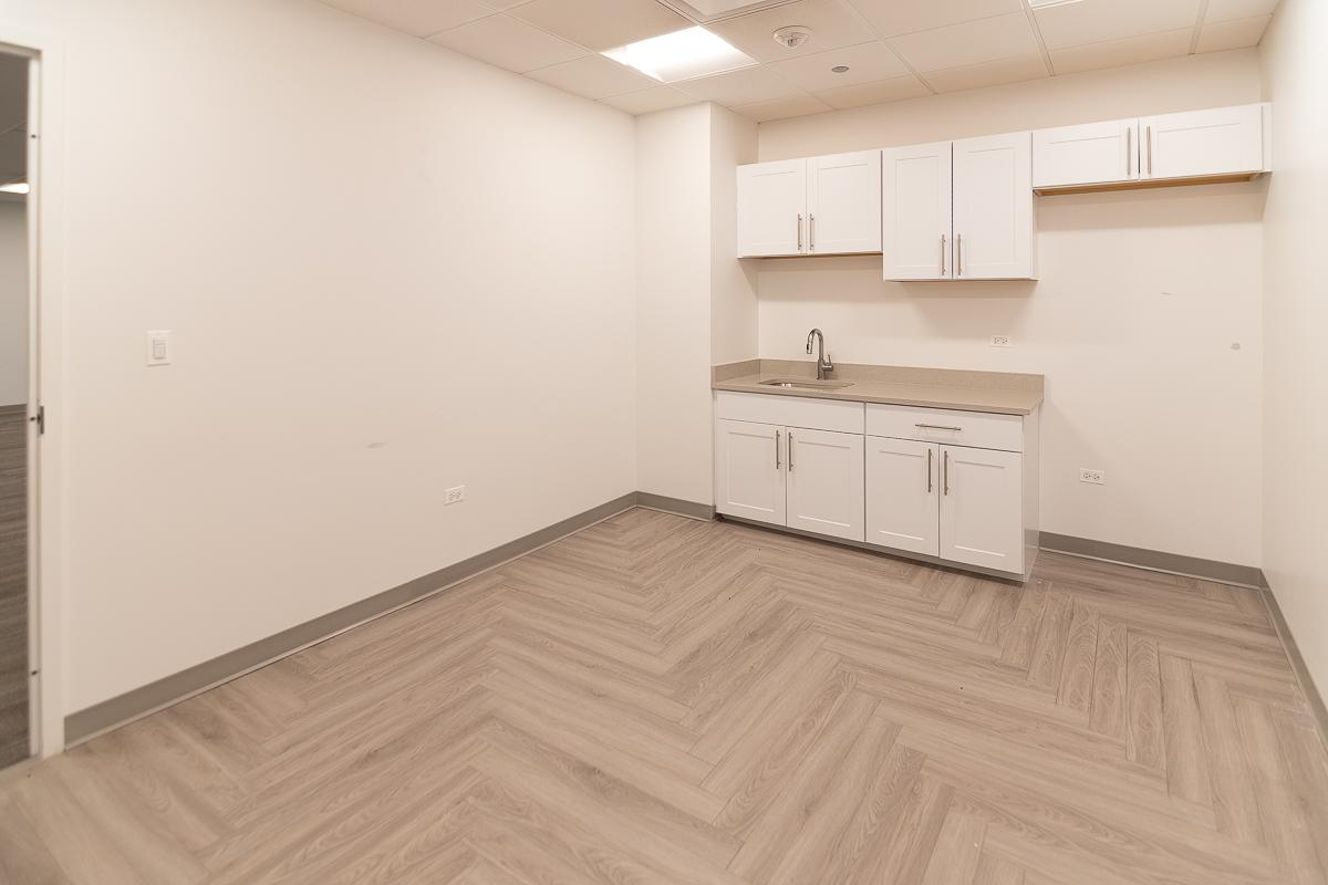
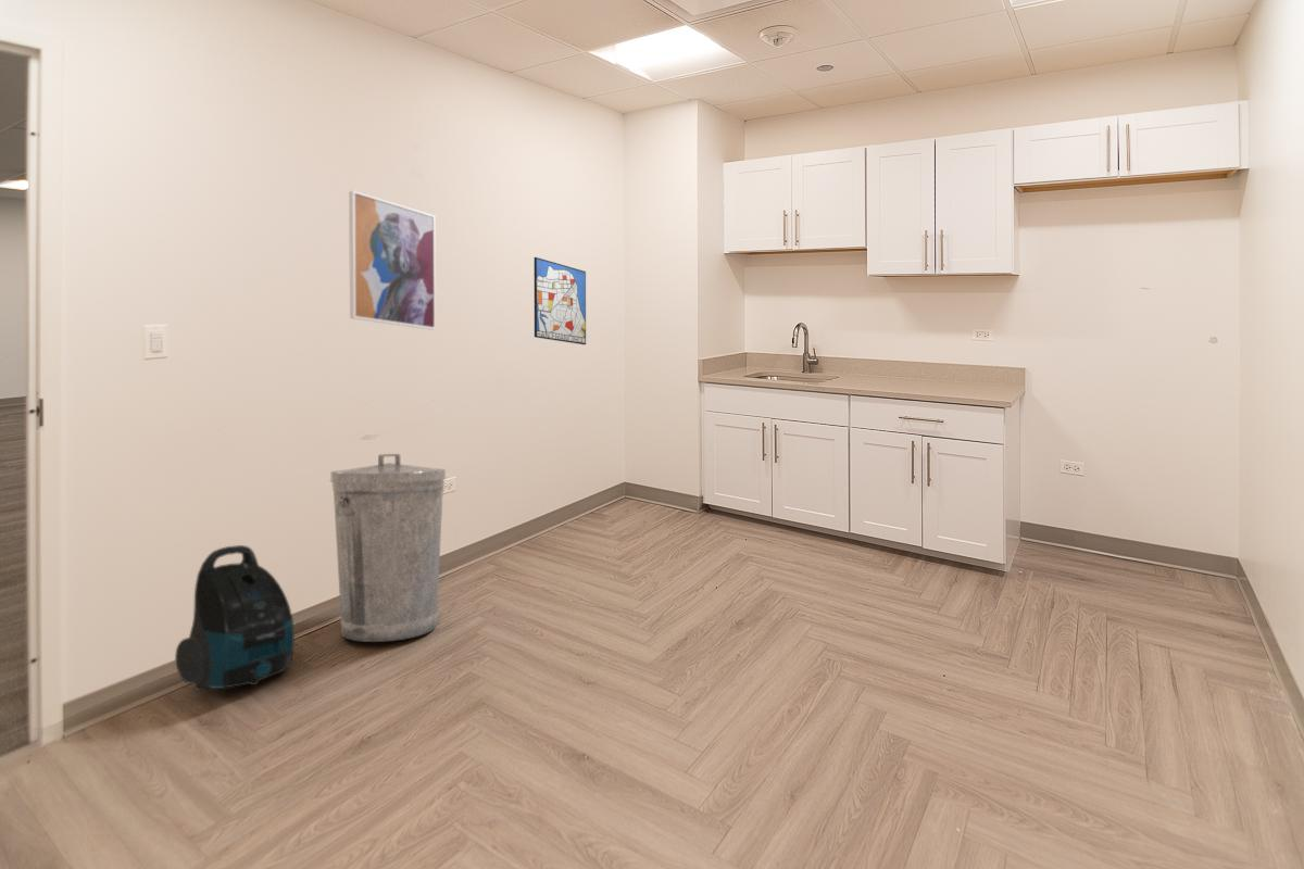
+ vacuum cleaner [174,544,296,692]
+ wall art [534,256,587,345]
+ trash can [329,453,448,643]
+ wall art [348,190,437,331]
